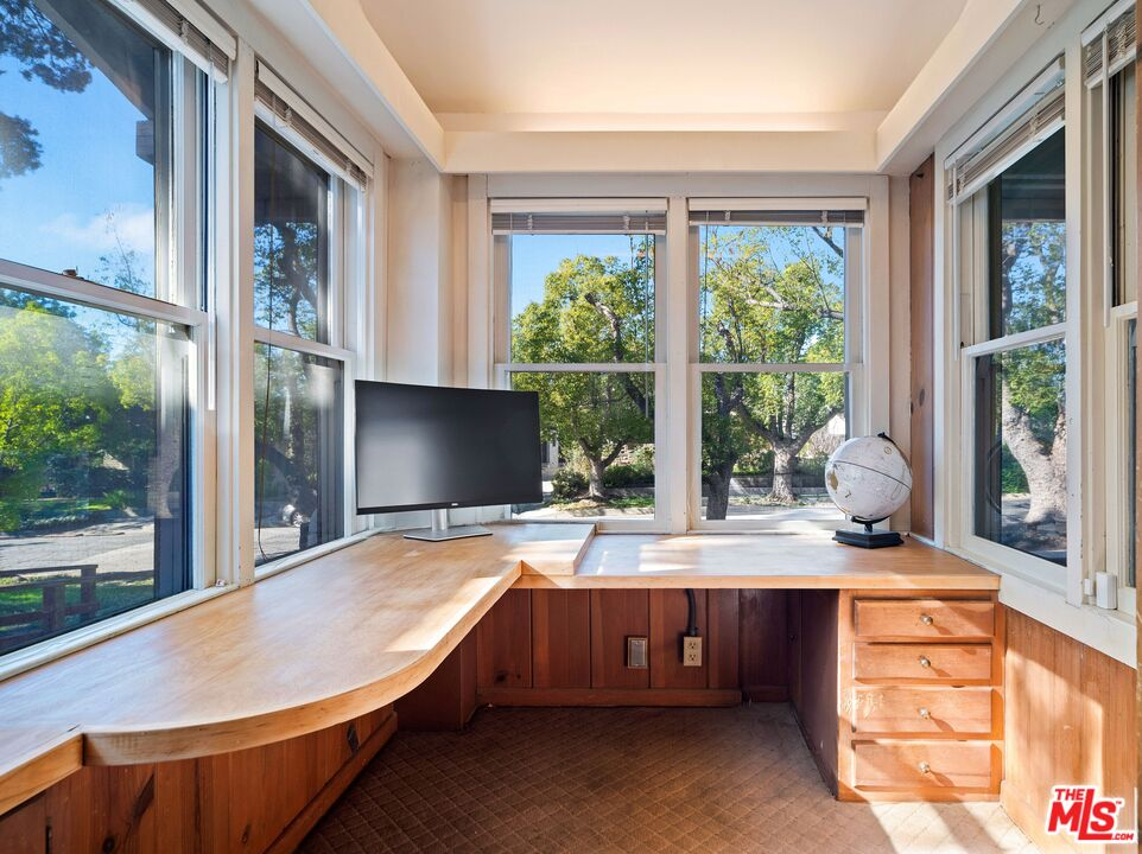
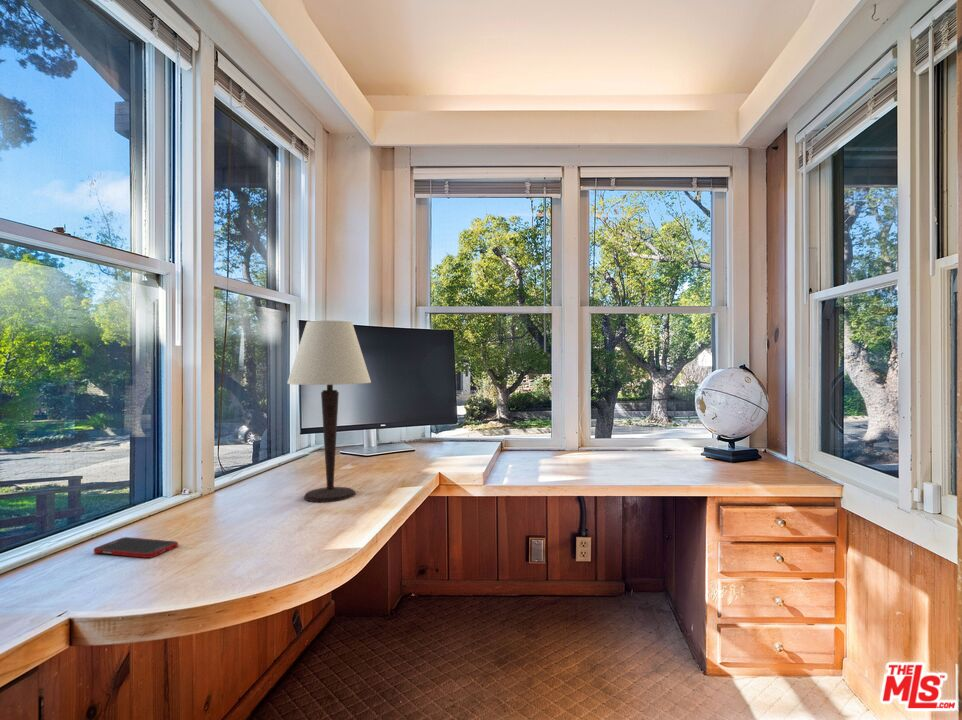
+ table lamp [286,320,372,503]
+ cell phone [93,536,179,559]
